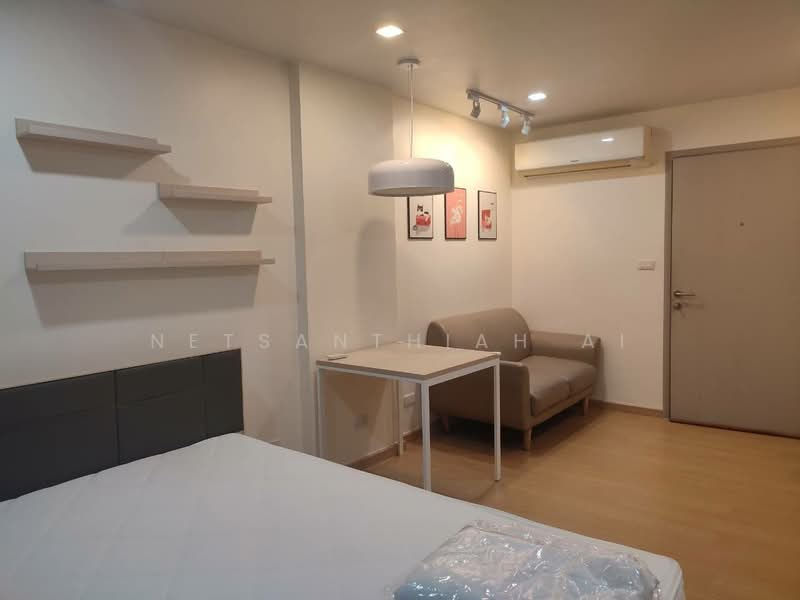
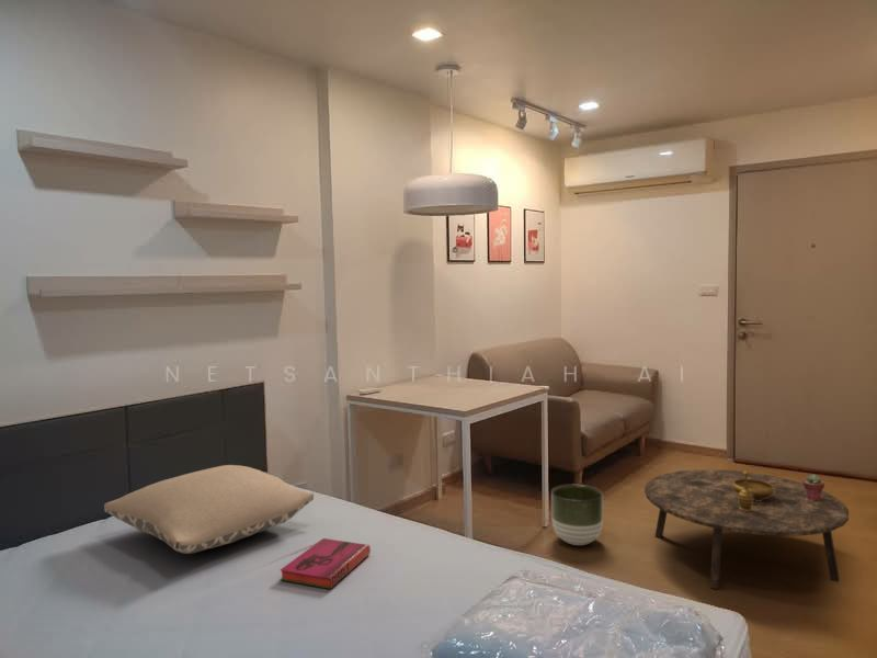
+ hardback book [280,537,372,590]
+ decorative bowl [732,469,774,511]
+ potted succulent [801,474,825,500]
+ coffee table [643,468,850,590]
+ pillow [103,464,315,555]
+ planter [550,484,604,546]
